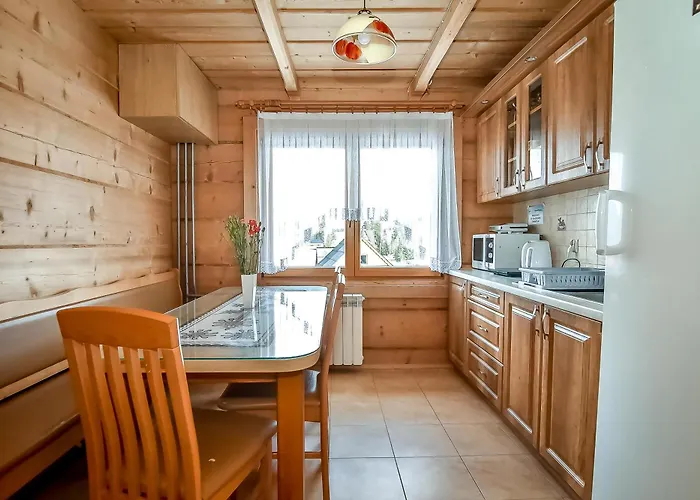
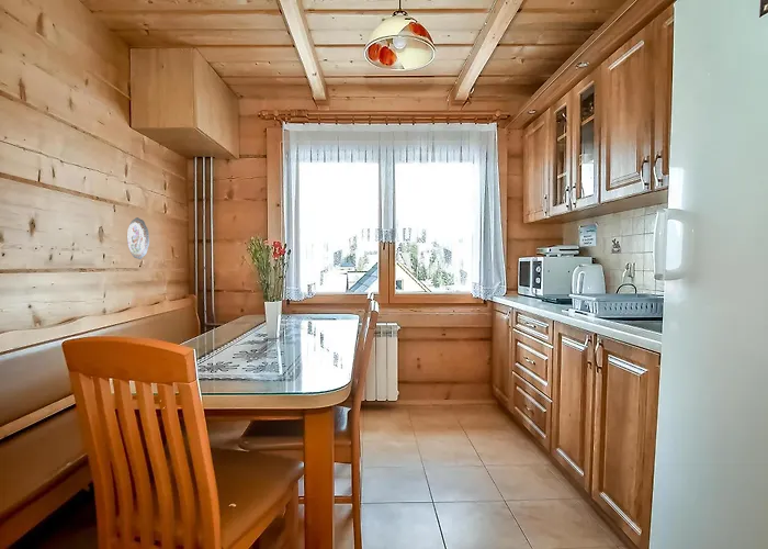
+ decorative plate [126,216,150,260]
